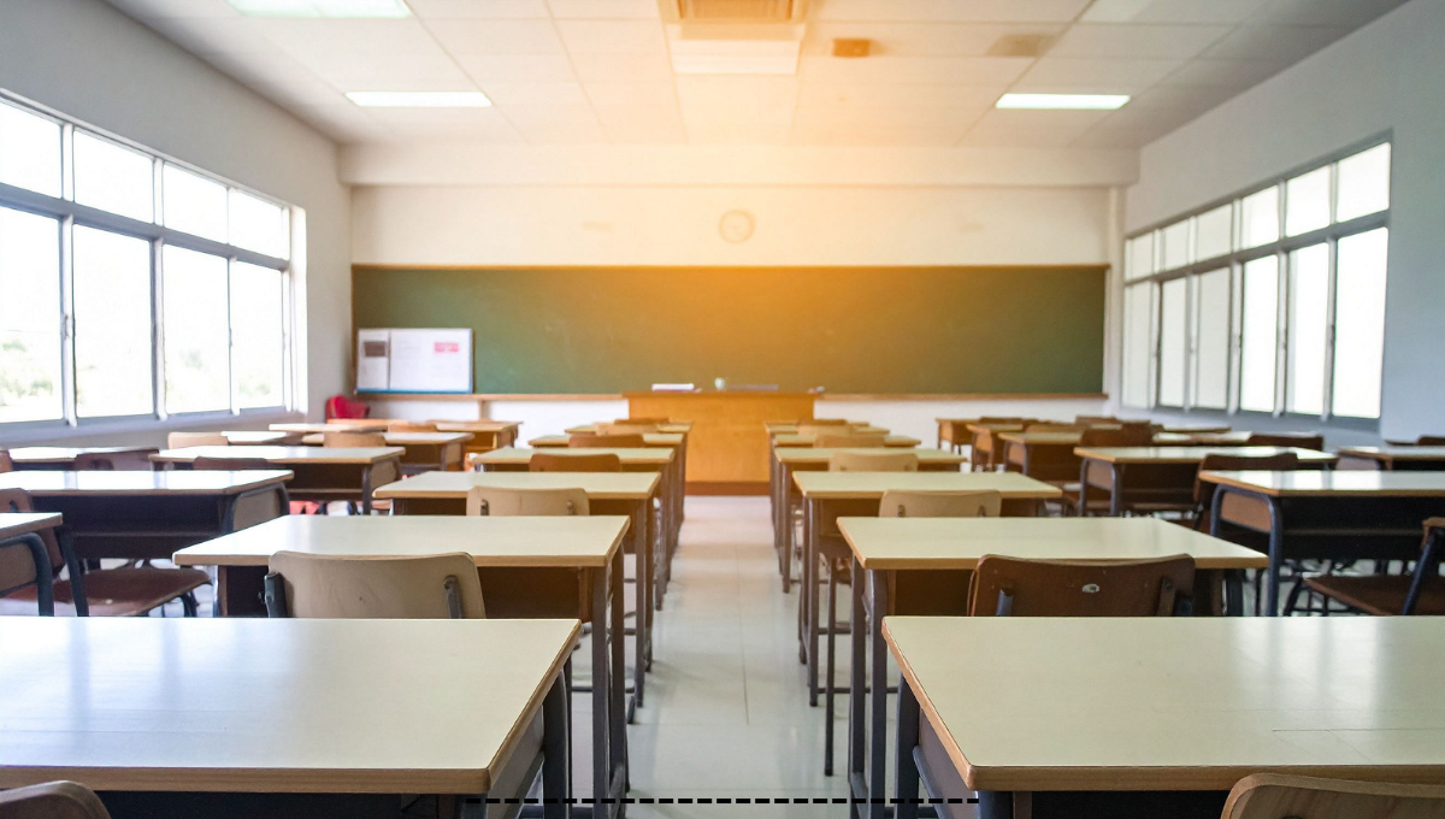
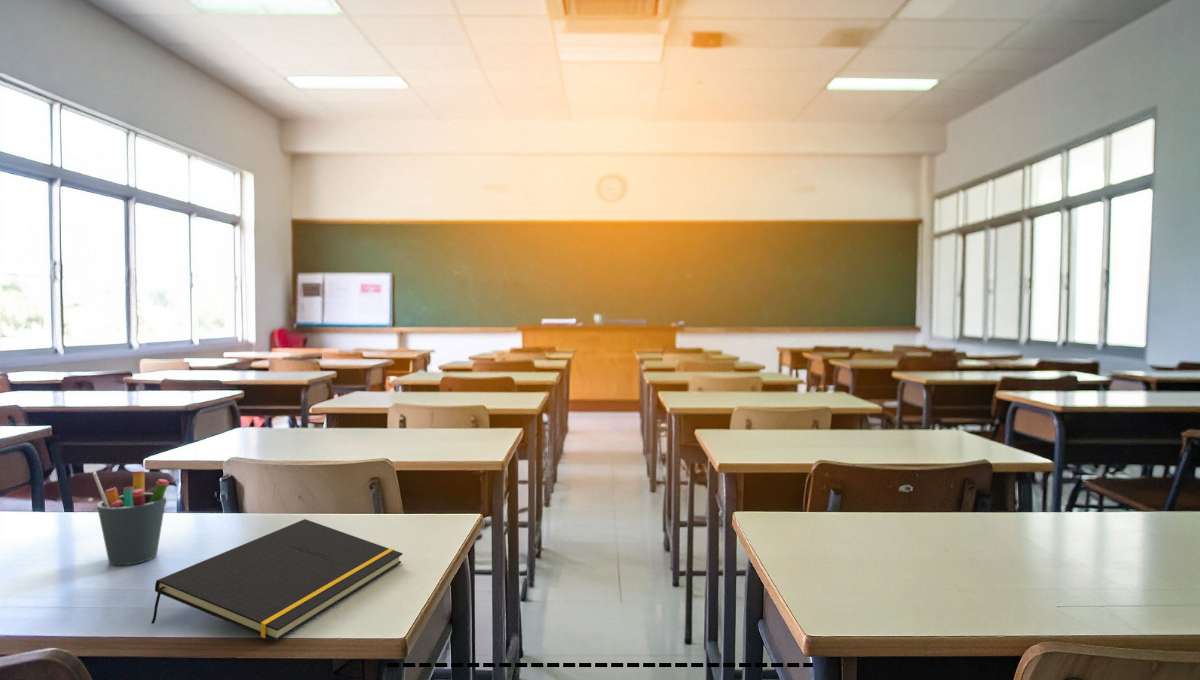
+ notepad [150,518,404,642]
+ pen holder [92,470,170,566]
